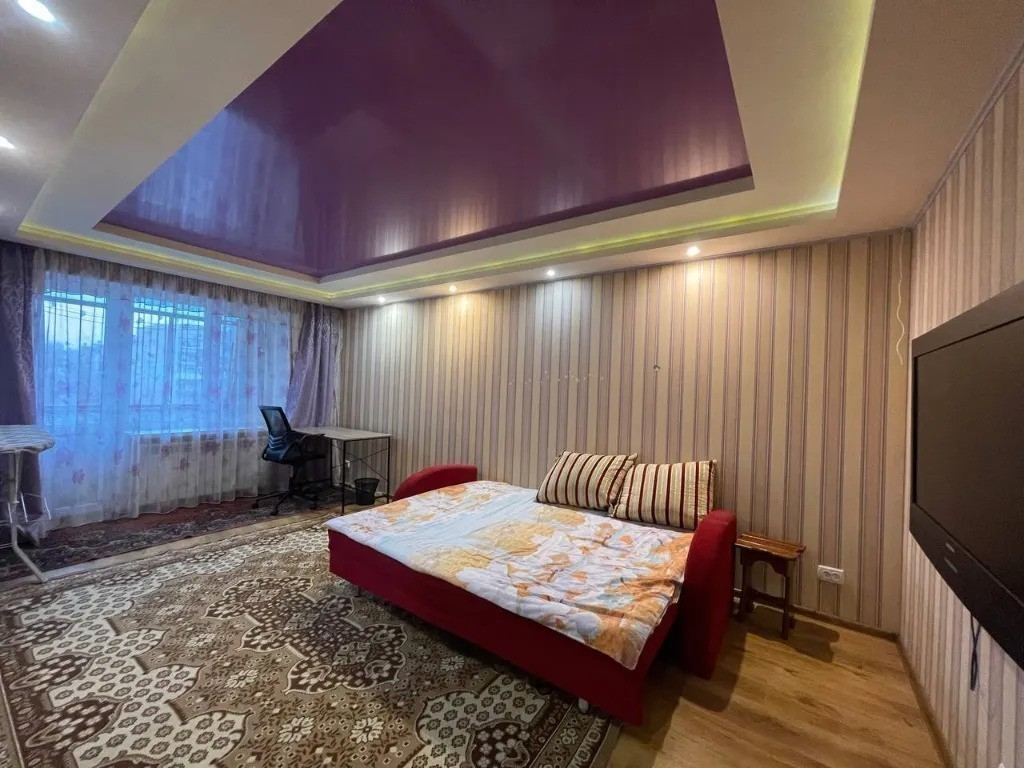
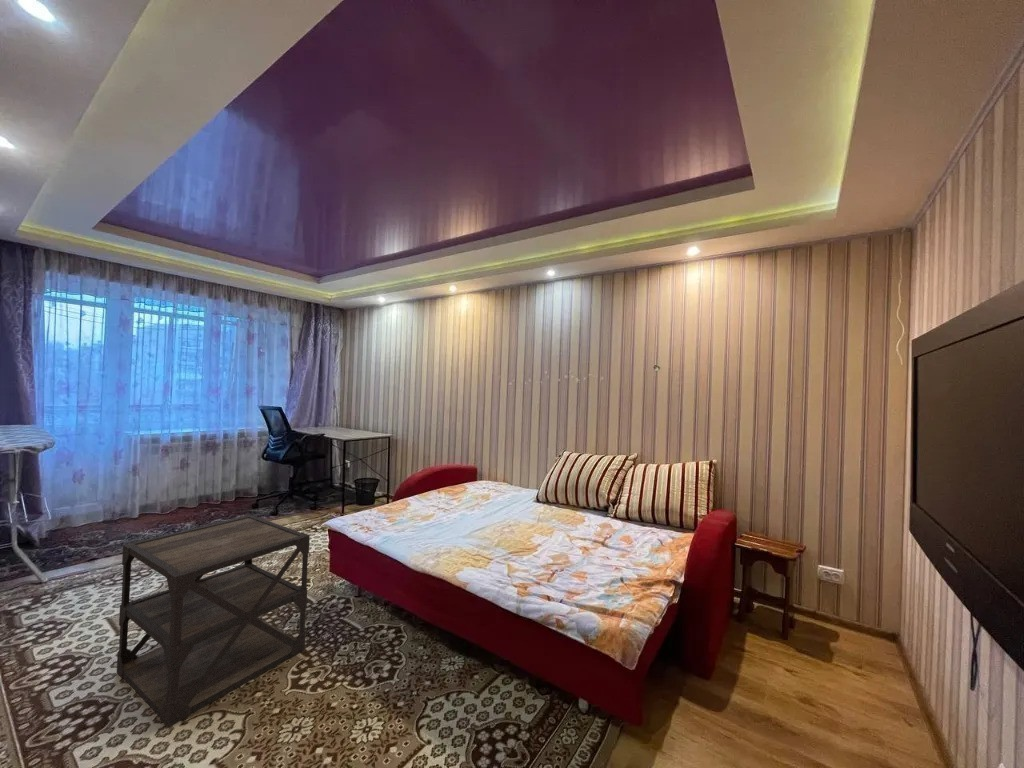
+ side table [116,514,311,728]
